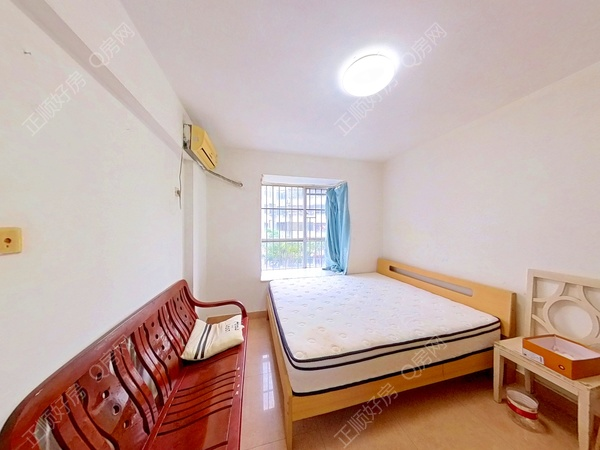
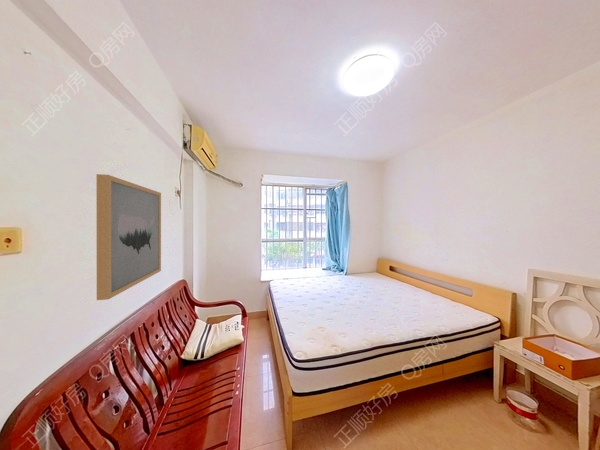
+ wall art [96,173,162,301]
